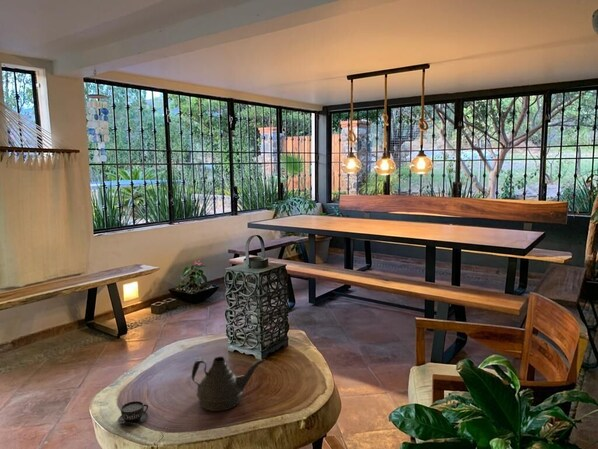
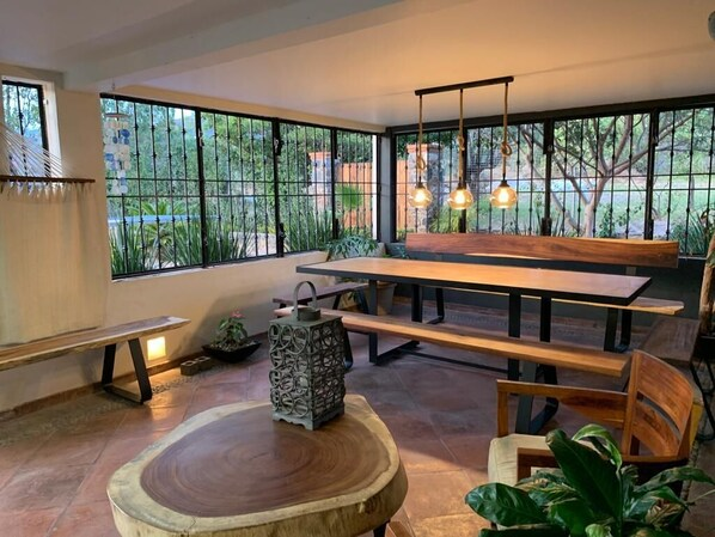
- teapot [191,356,266,412]
- teacup [117,400,149,427]
